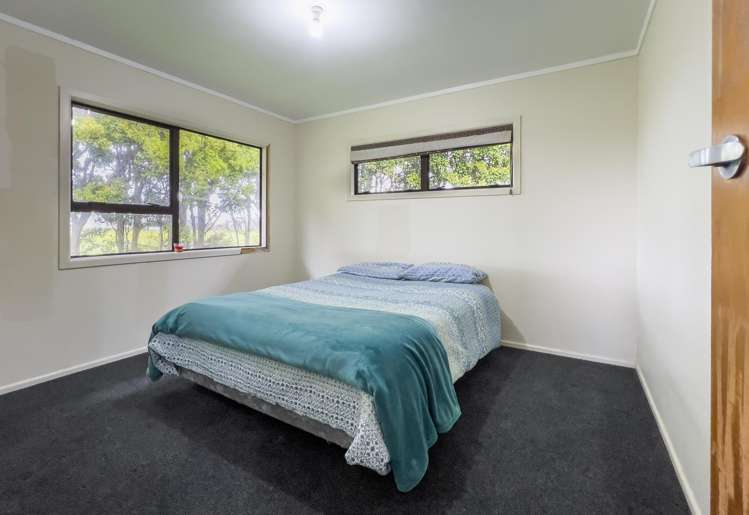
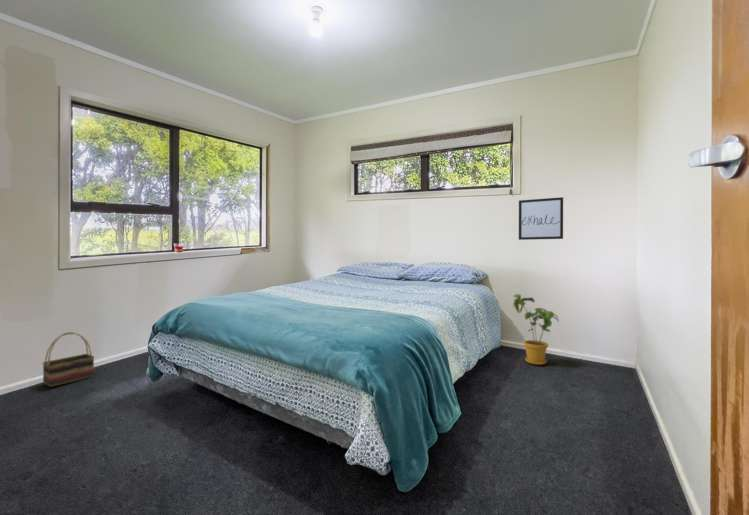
+ basket [42,331,95,388]
+ house plant [512,293,560,366]
+ wall art [518,196,564,241]
